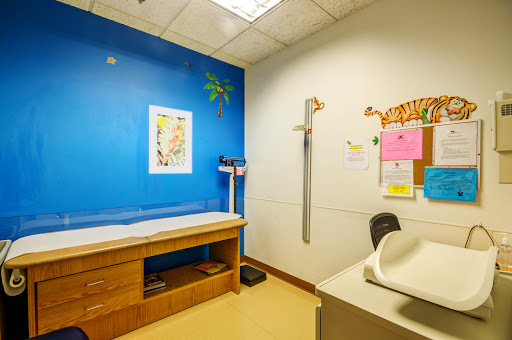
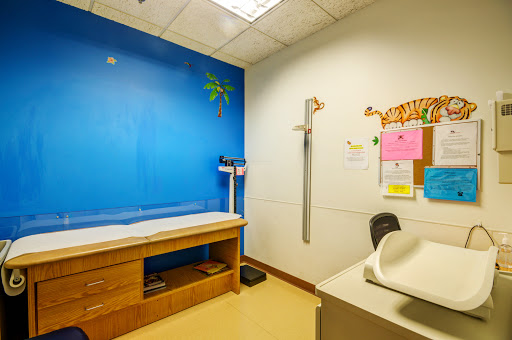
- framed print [148,104,193,174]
